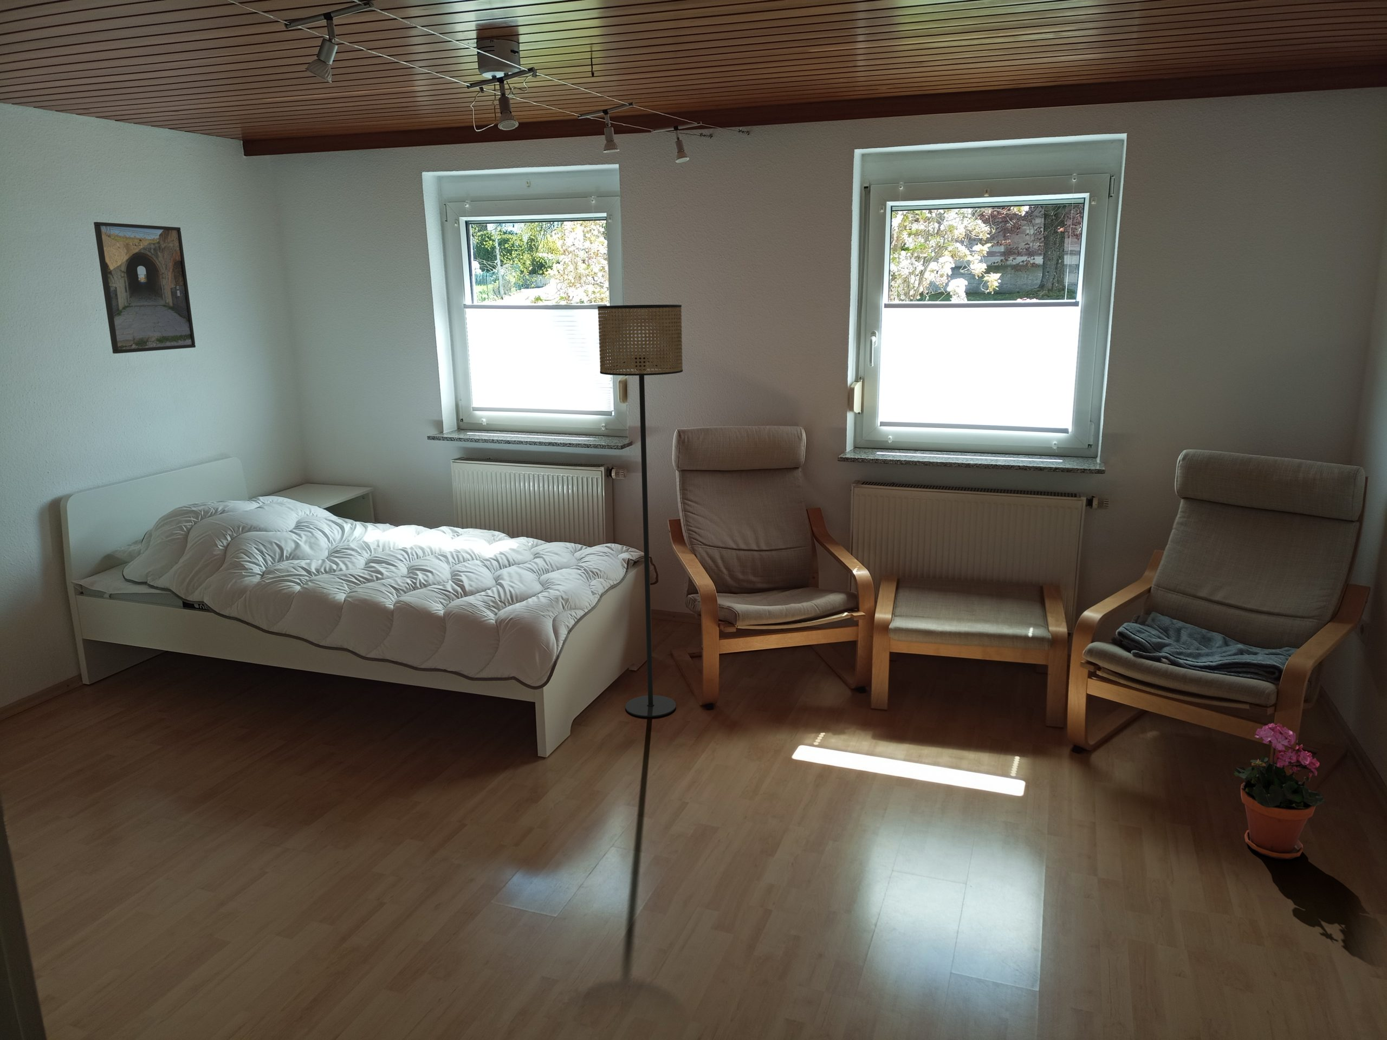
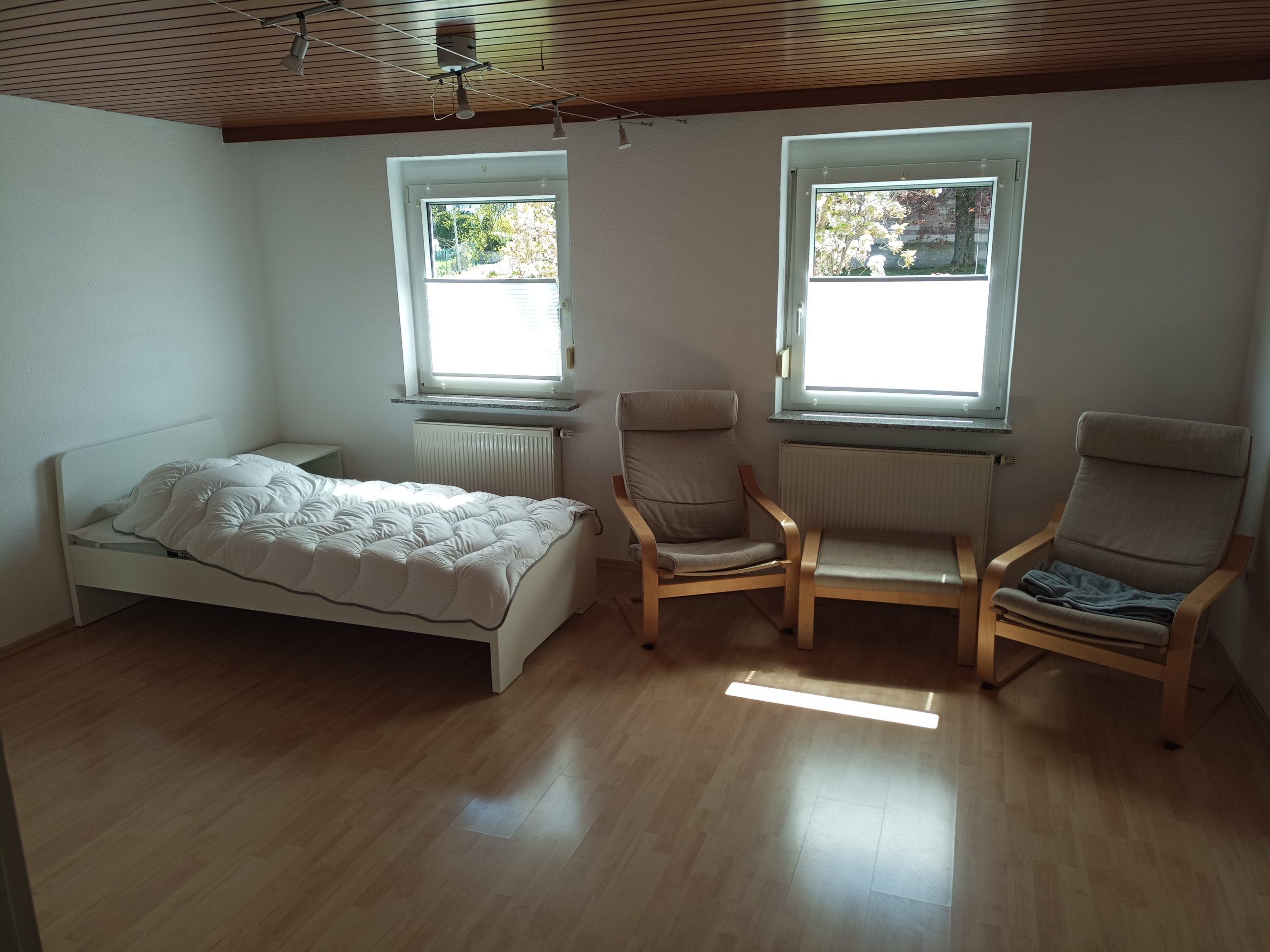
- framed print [93,222,197,354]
- potted plant [1233,722,1327,860]
- floor lamp [597,304,684,718]
